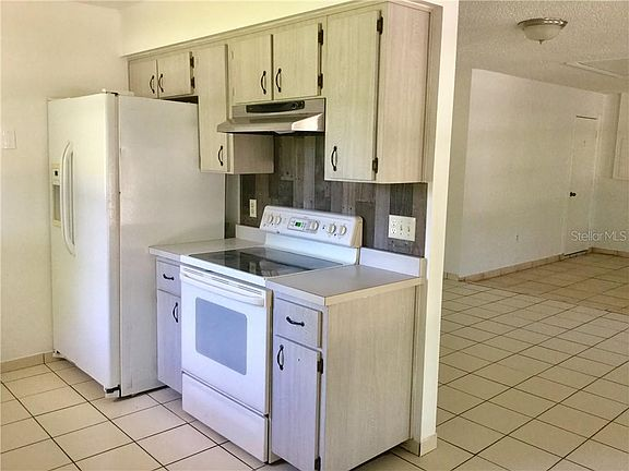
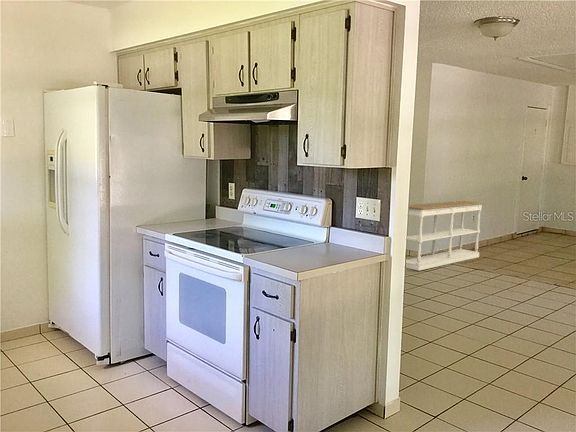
+ console table [405,200,485,272]
